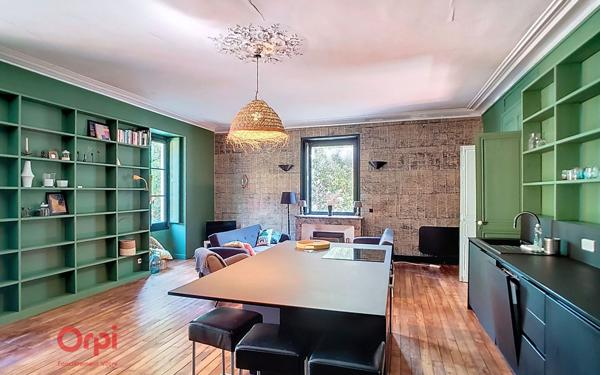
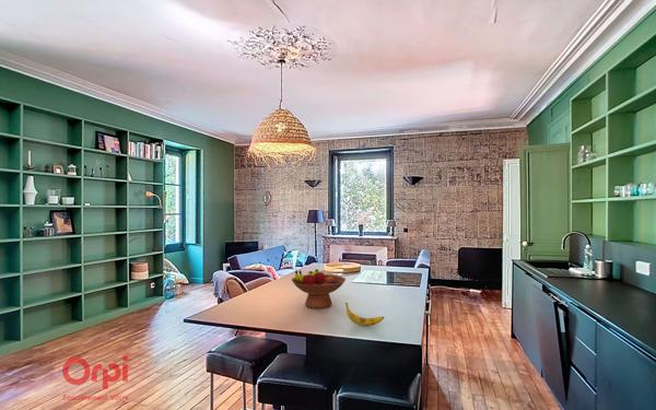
+ banana [344,302,385,327]
+ fruit bowl [291,268,347,309]
